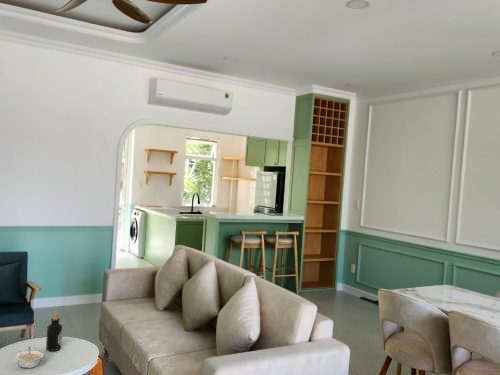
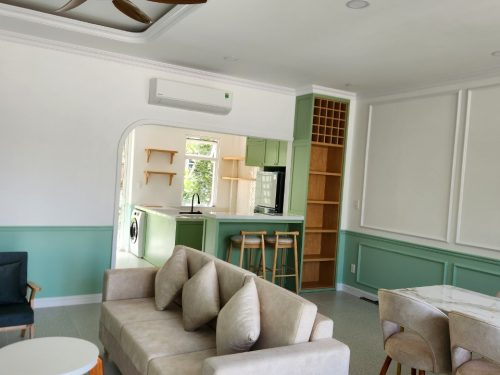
- legume [15,346,45,369]
- bottle [45,312,63,352]
